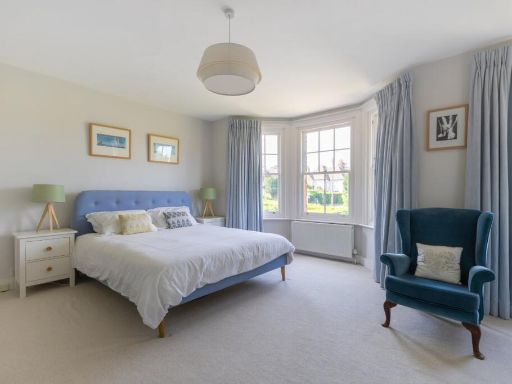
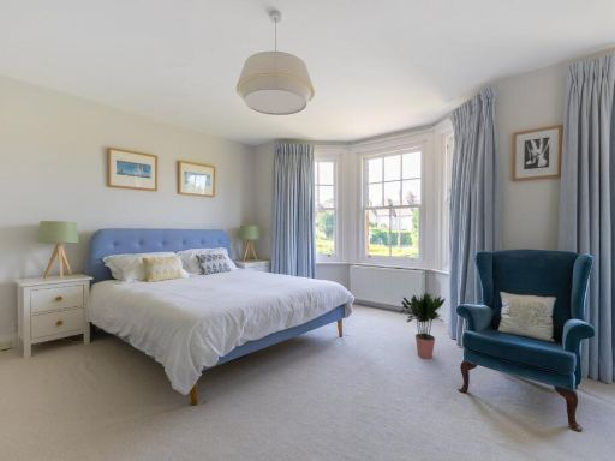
+ potted plant [400,293,446,360]
